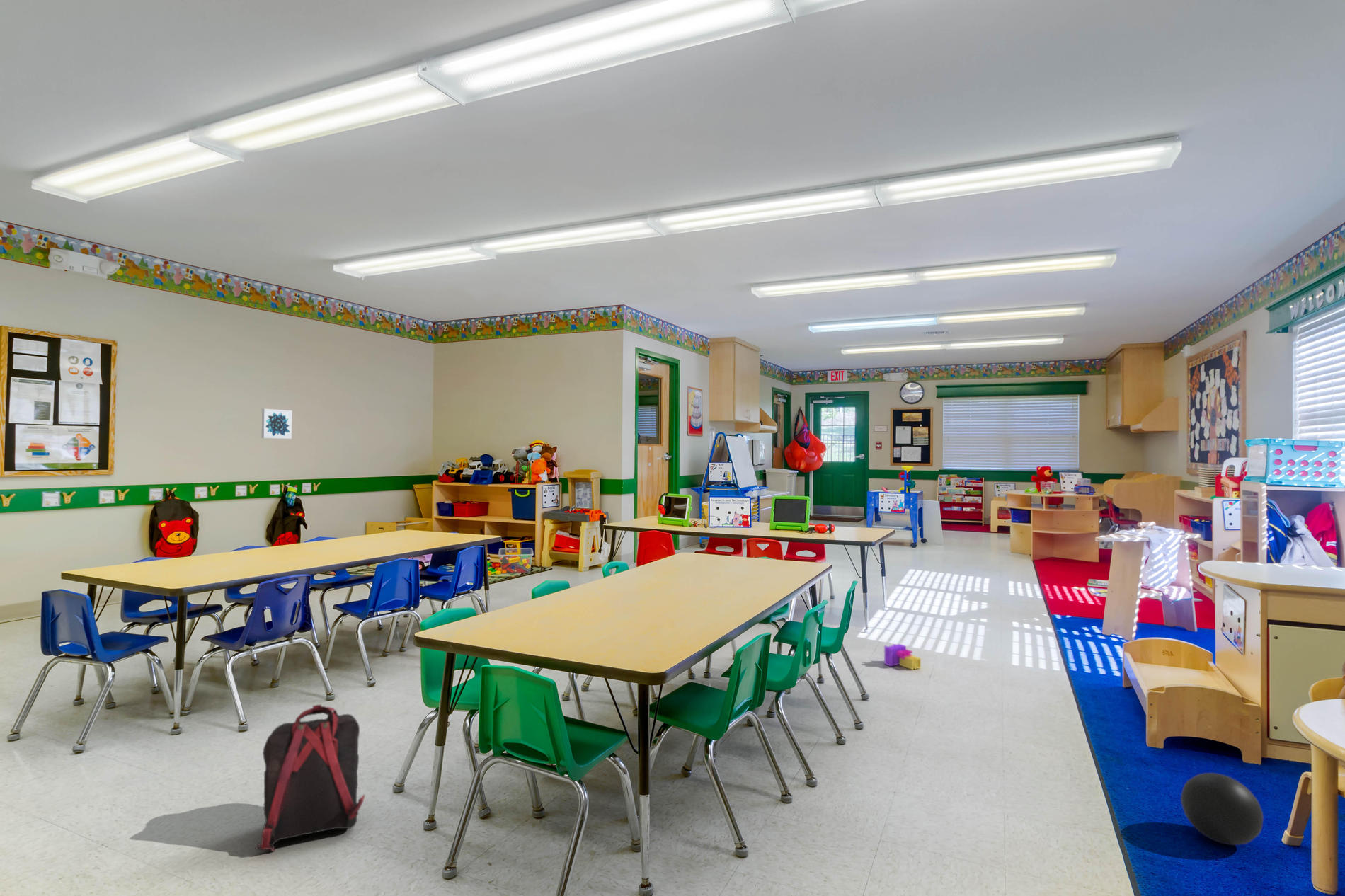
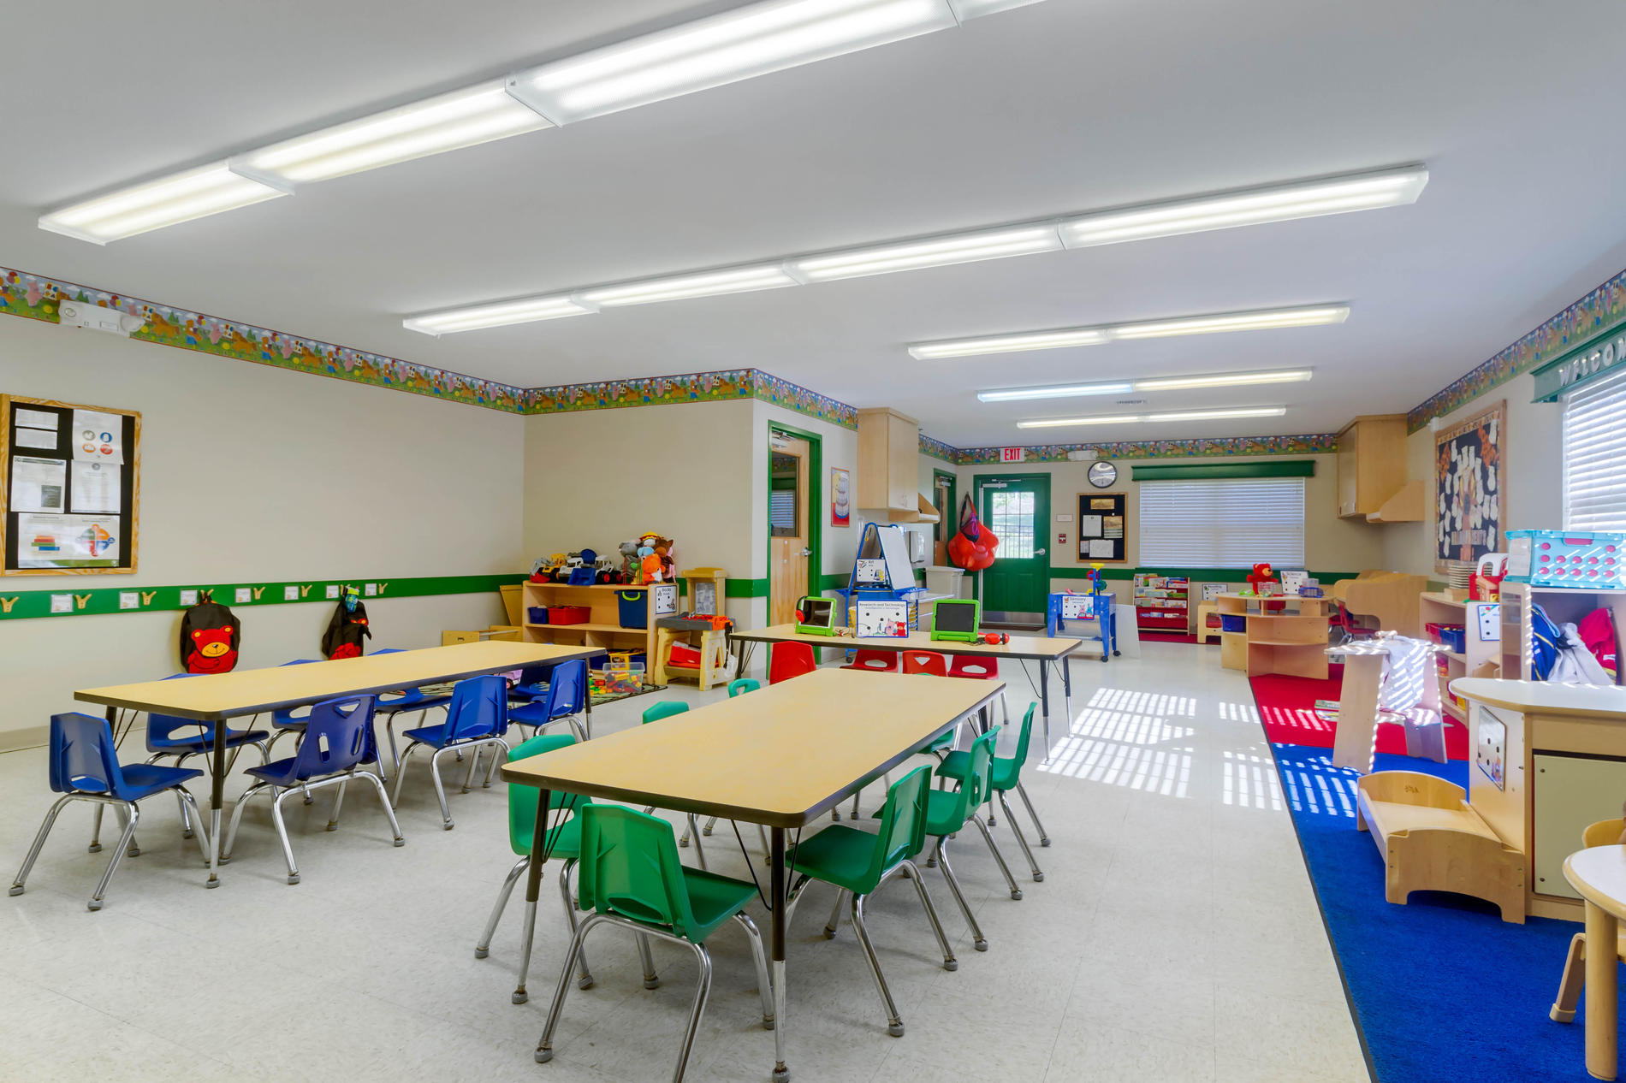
- ball [1180,772,1264,846]
- backpack [254,703,365,852]
- wall art [261,408,293,440]
- toy blocks [883,643,922,670]
